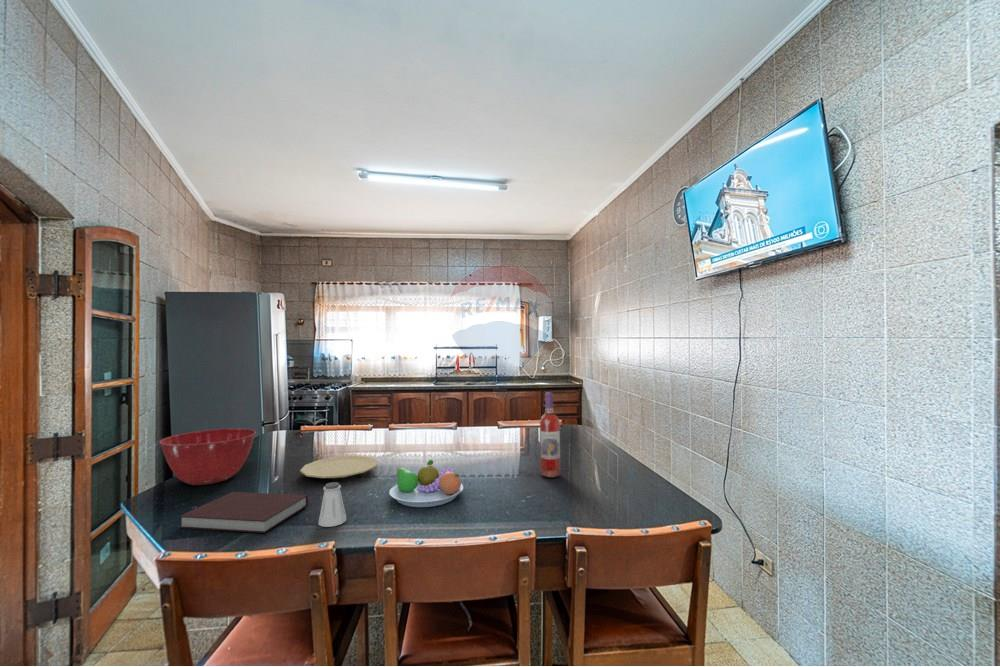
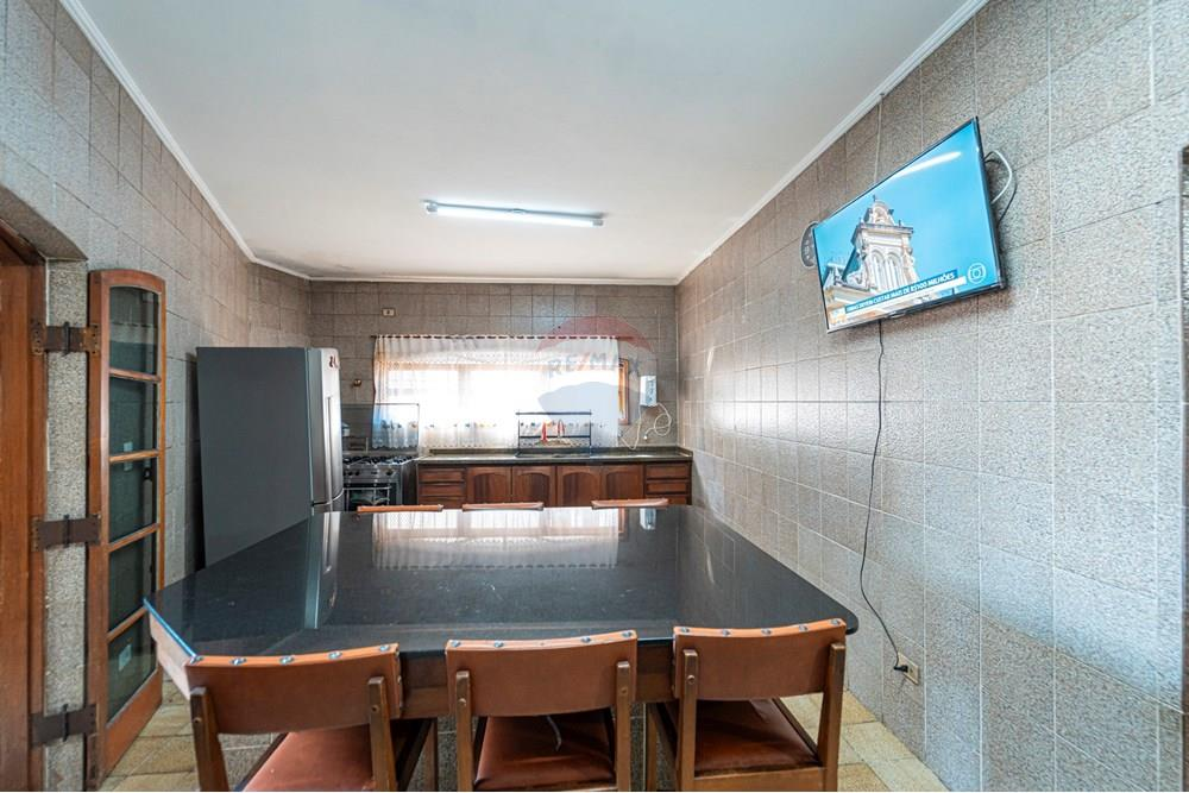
- saltshaker [317,481,347,528]
- fruit bowl [389,459,464,508]
- wine bottle [539,391,562,478]
- notebook [178,491,309,534]
- mixing bowl [158,428,257,486]
- plate [299,455,379,479]
